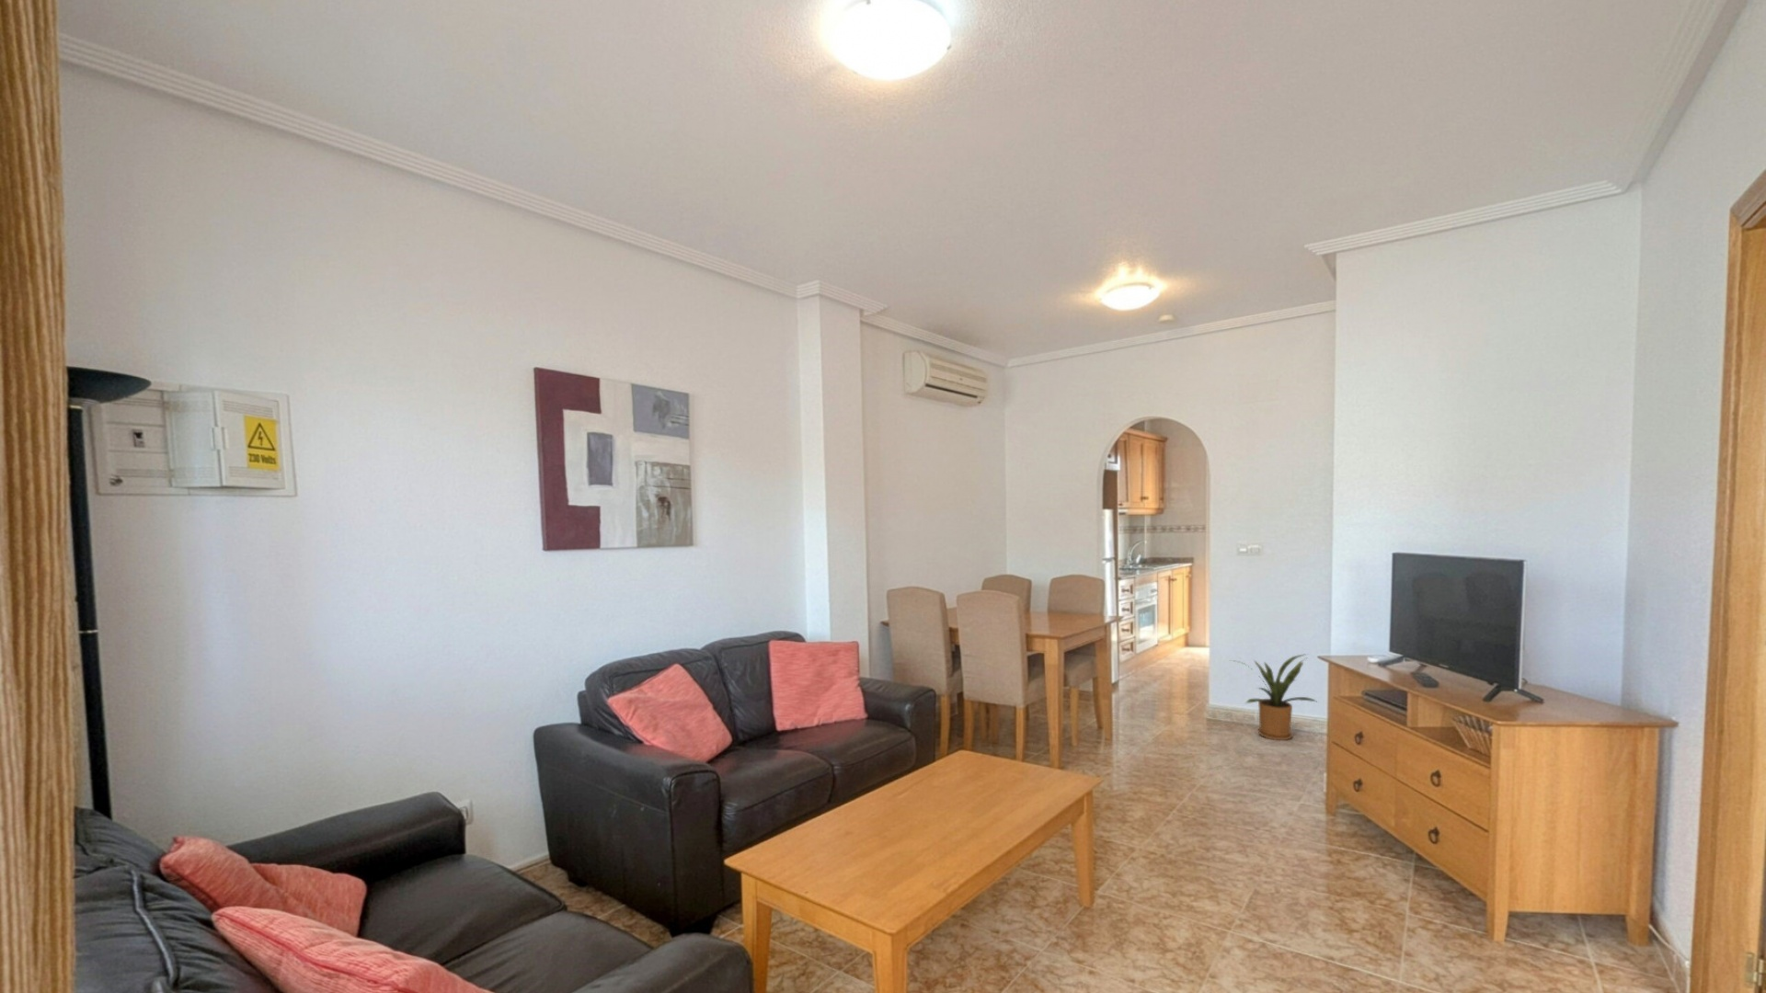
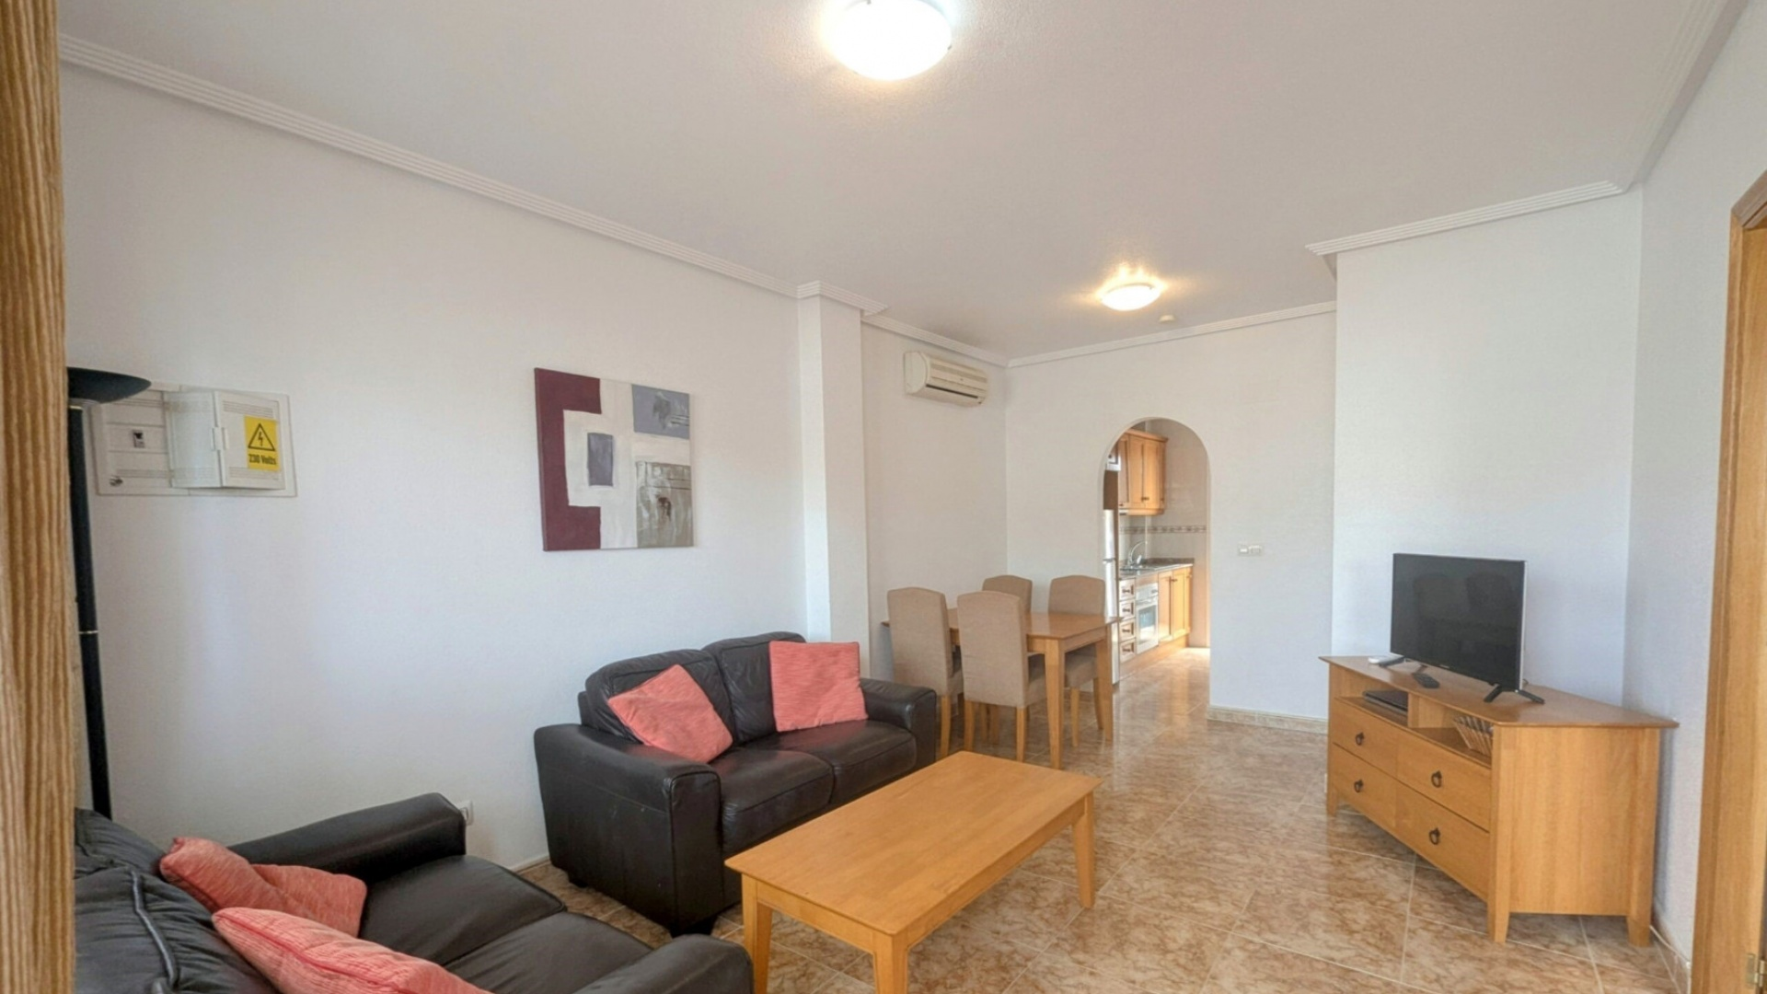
- house plant [1230,652,1318,741]
